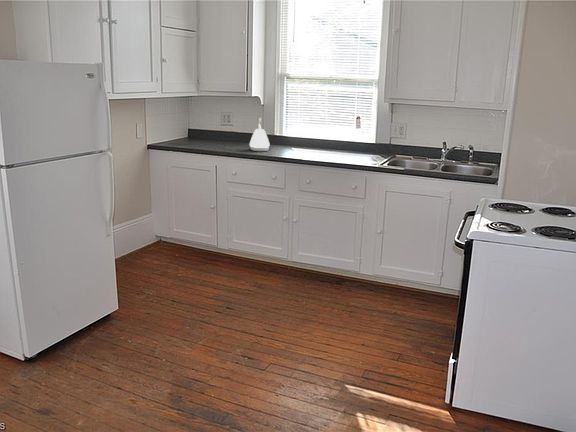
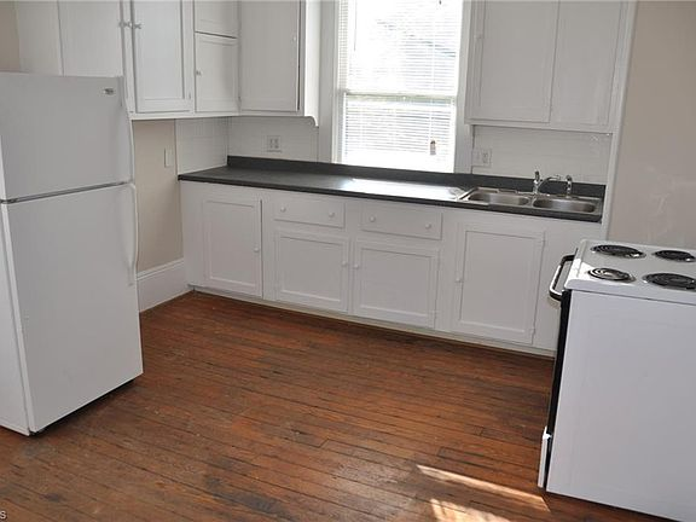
- kettle [248,117,271,152]
